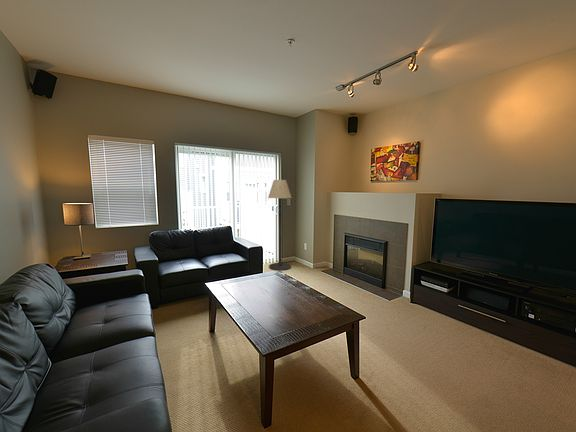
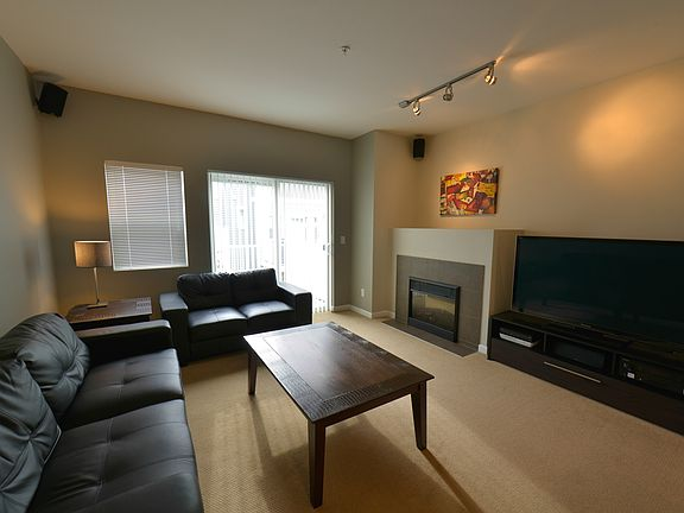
- floor lamp [267,179,293,272]
